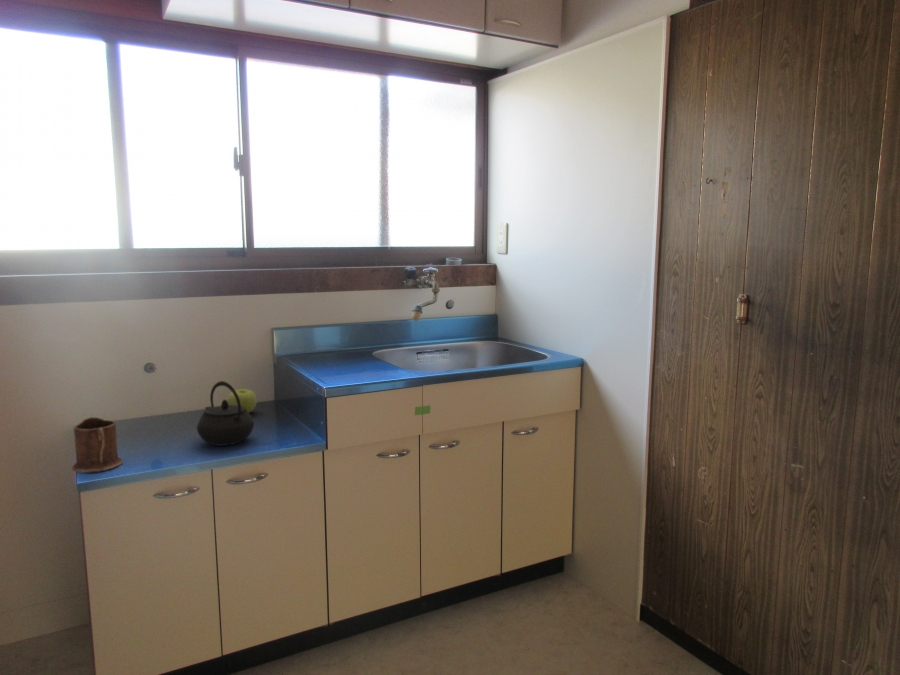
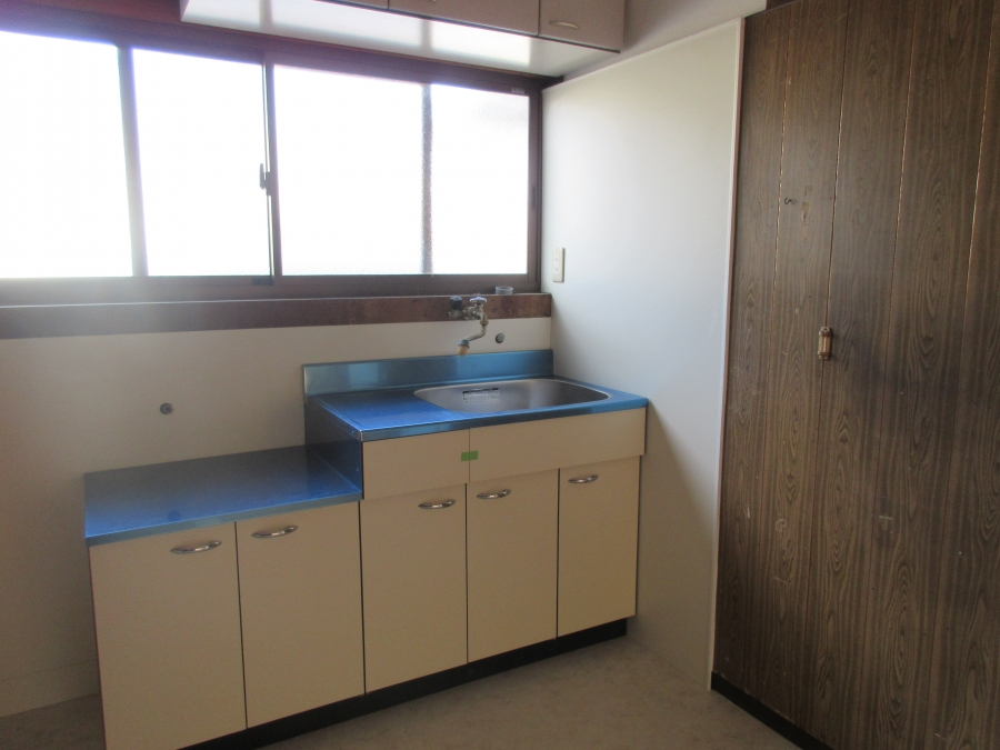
- kettle [196,380,255,446]
- mug [71,416,124,474]
- apple [226,388,258,413]
